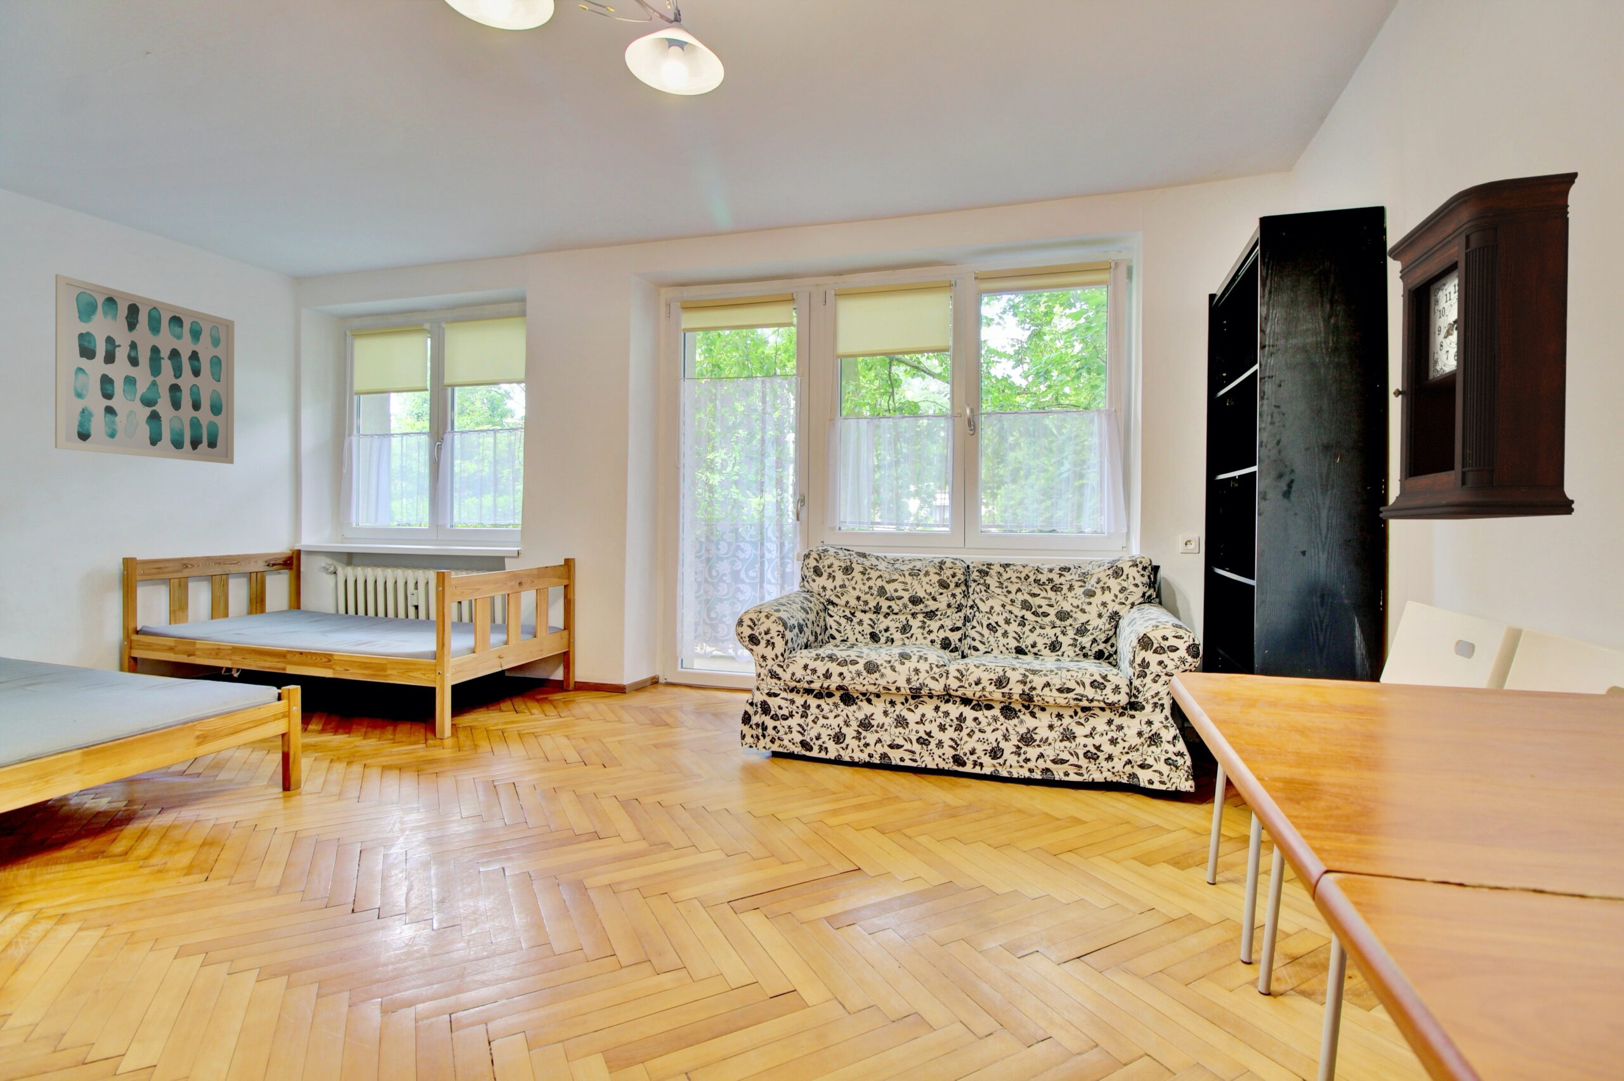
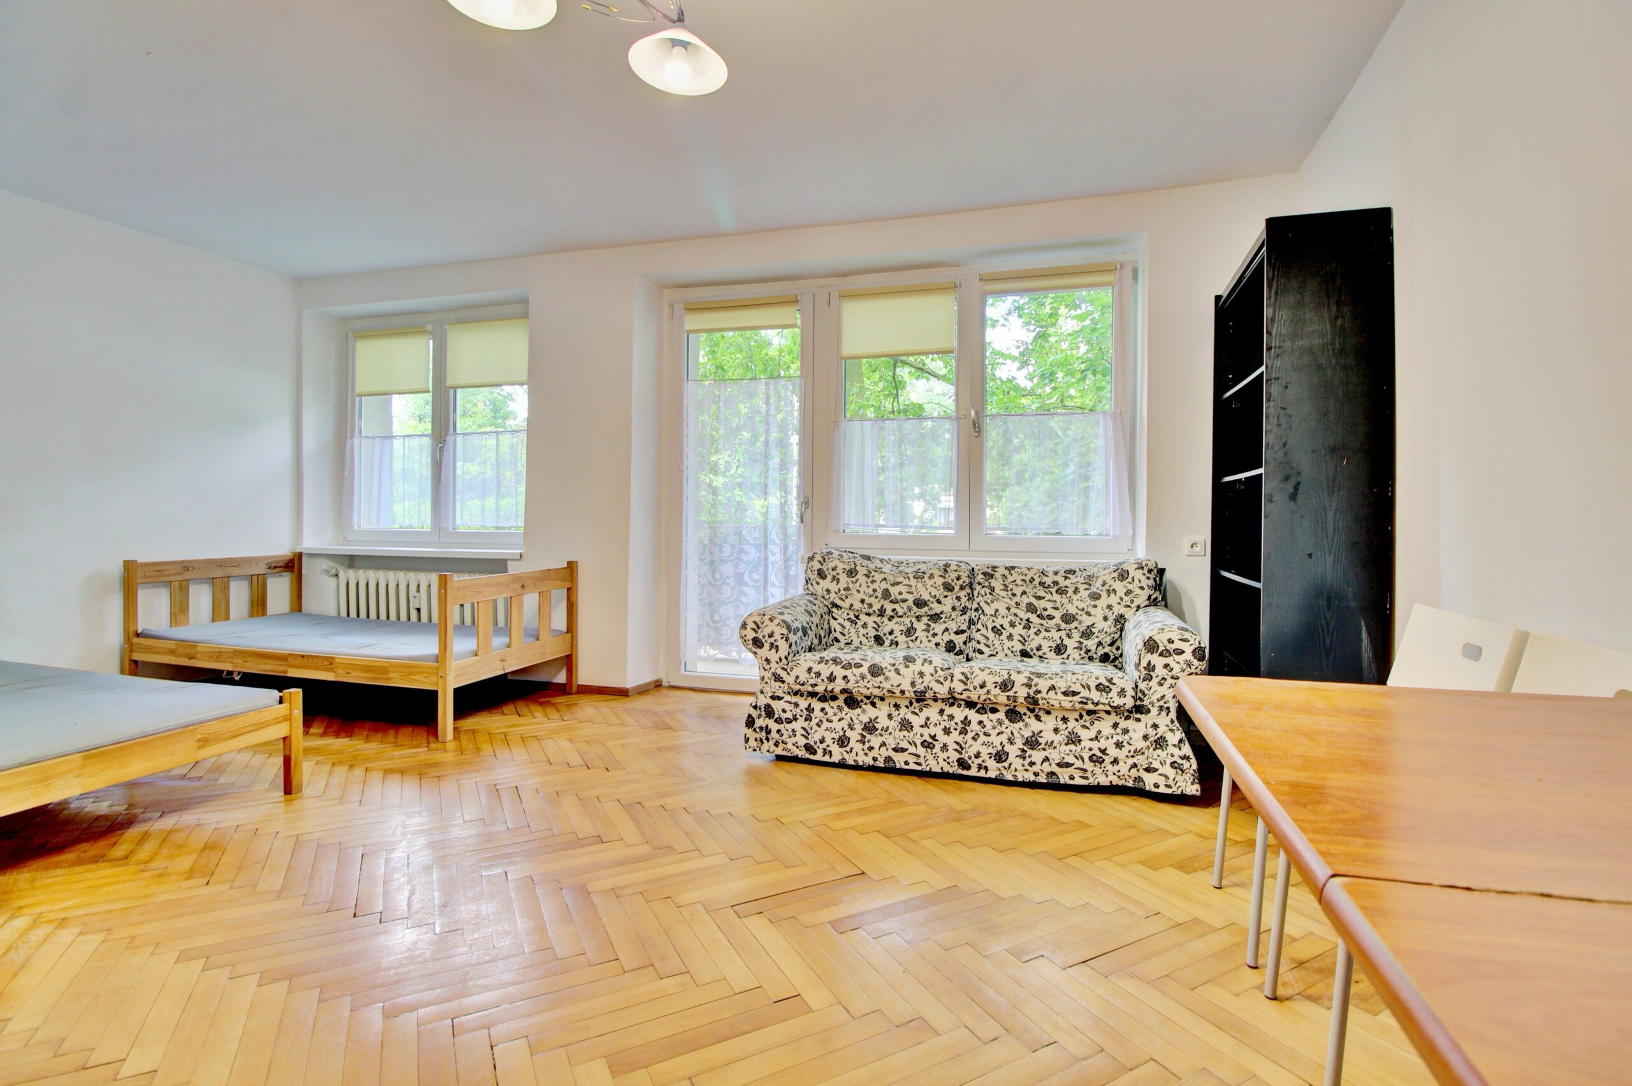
- pendulum clock [1379,171,1579,520]
- wall art [54,274,235,464]
